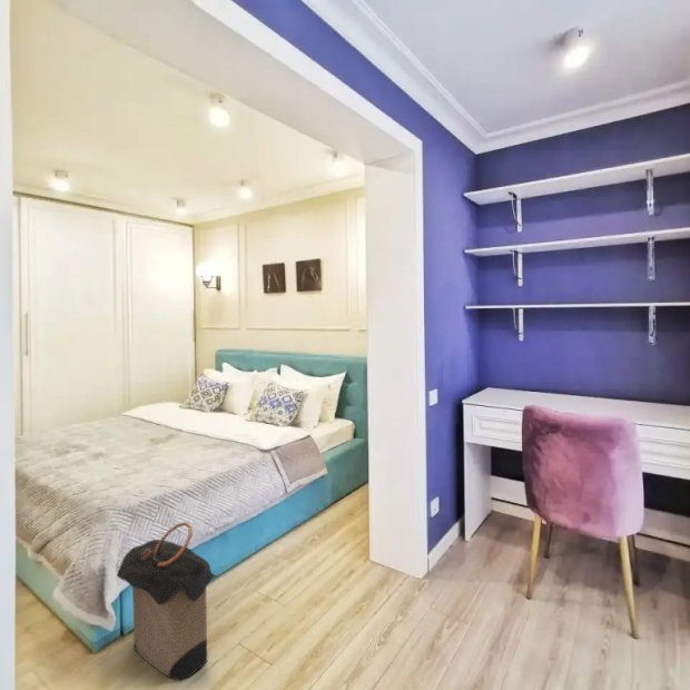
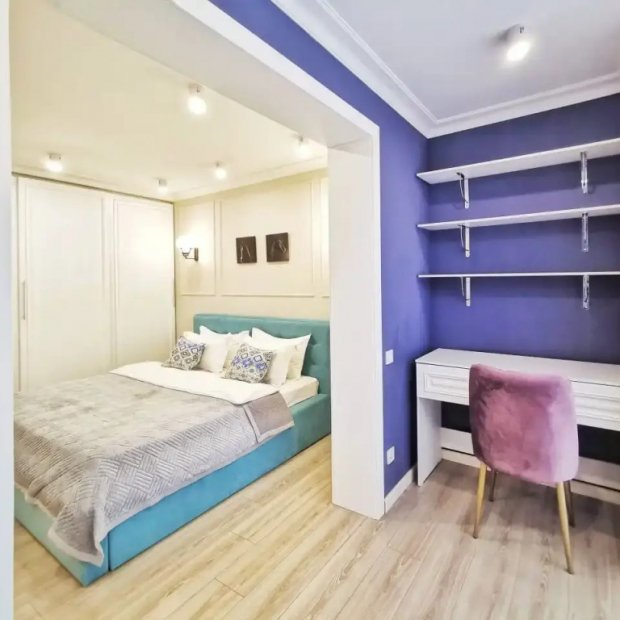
- laundry hamper [116,521,219,680]
